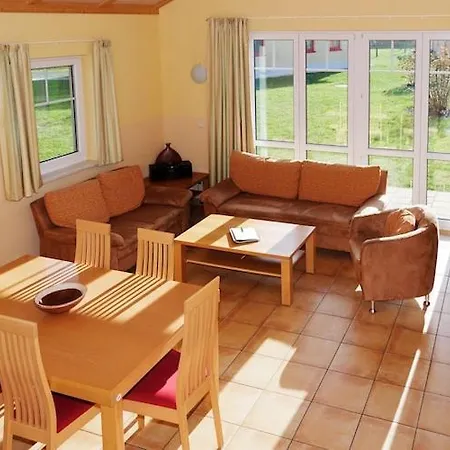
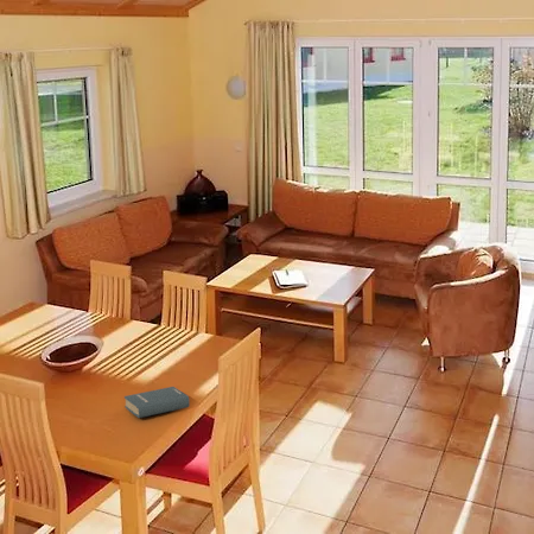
+ hardback book [123,386,191,419]
